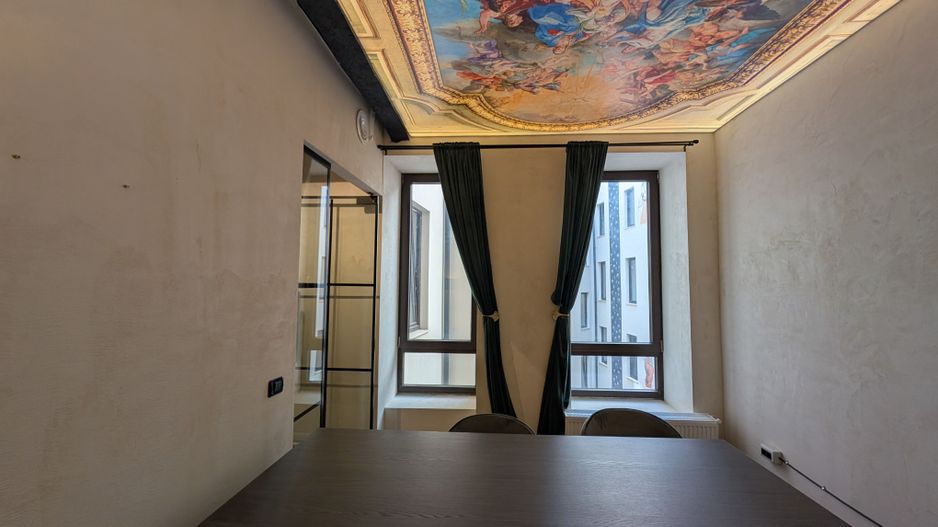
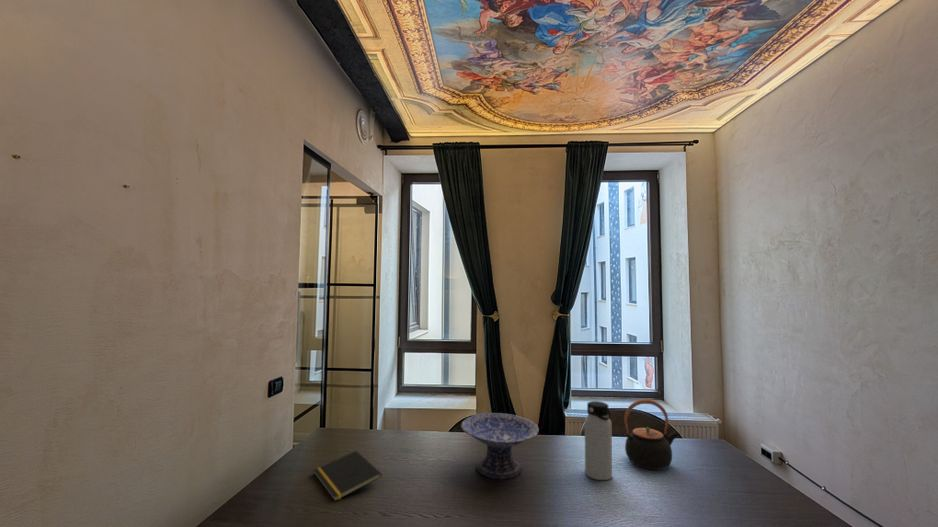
+ teapot [623,398,680,471]
+ notepad [313,450,383,502]
+ decorative bowl [460,412,540,480]
+ water bottle [584,400,613,481]
